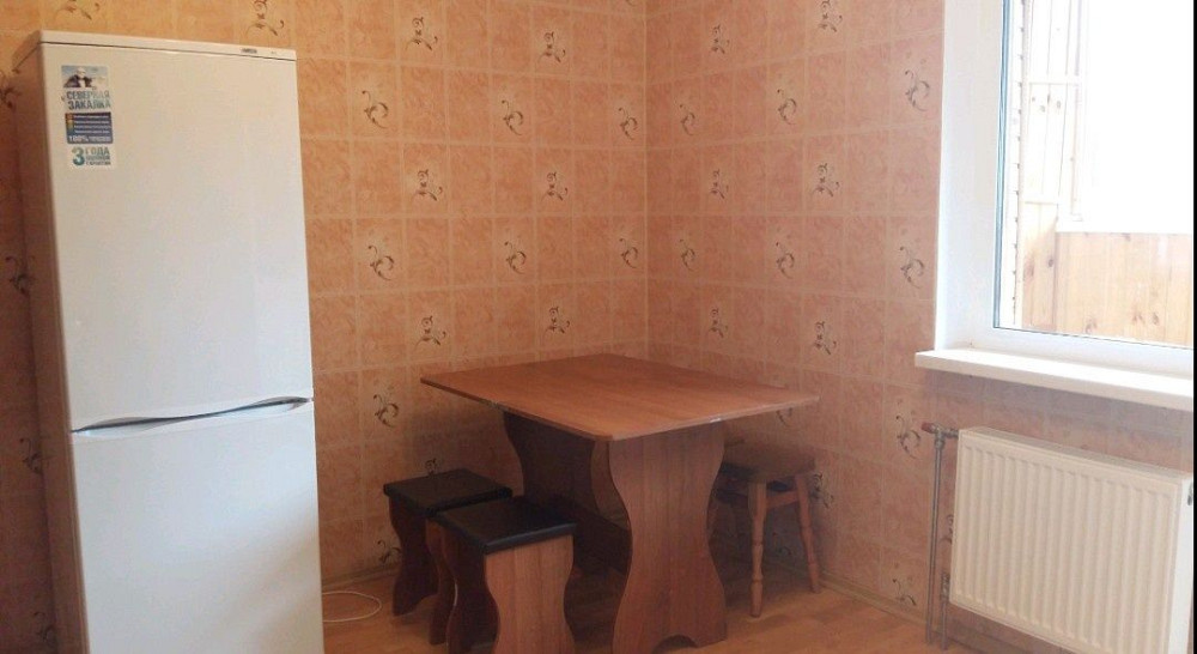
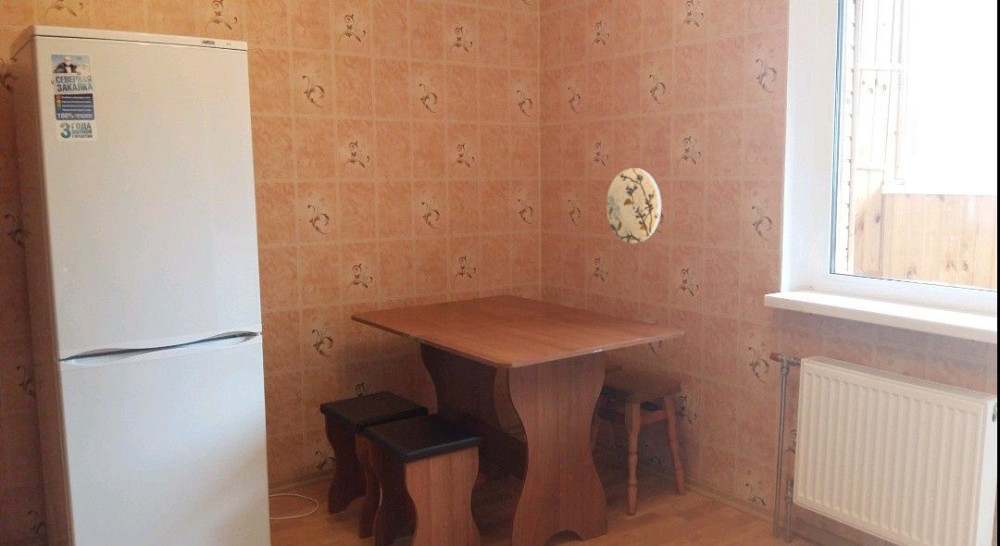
+ decorative plate [605,167,662,245]
